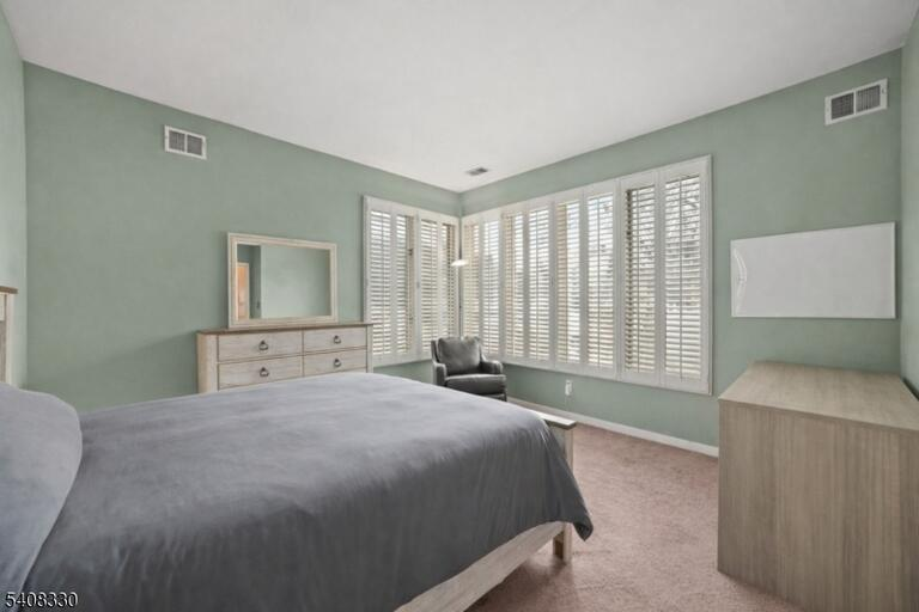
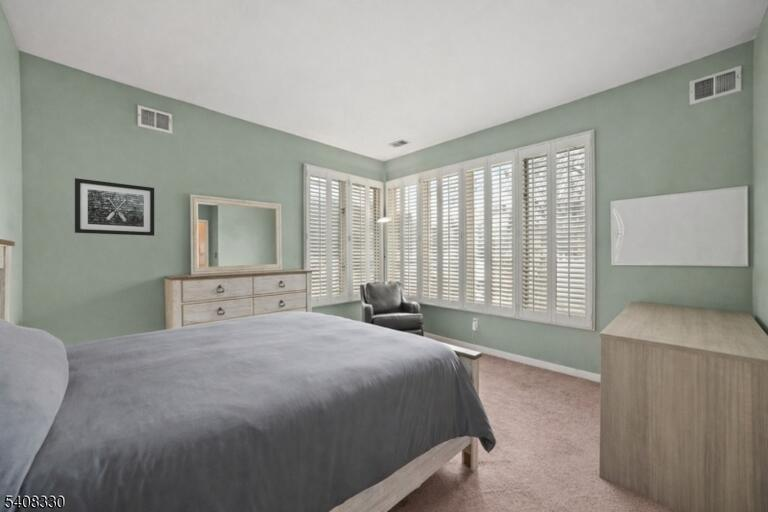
+ wall art [74,177,155,237]
